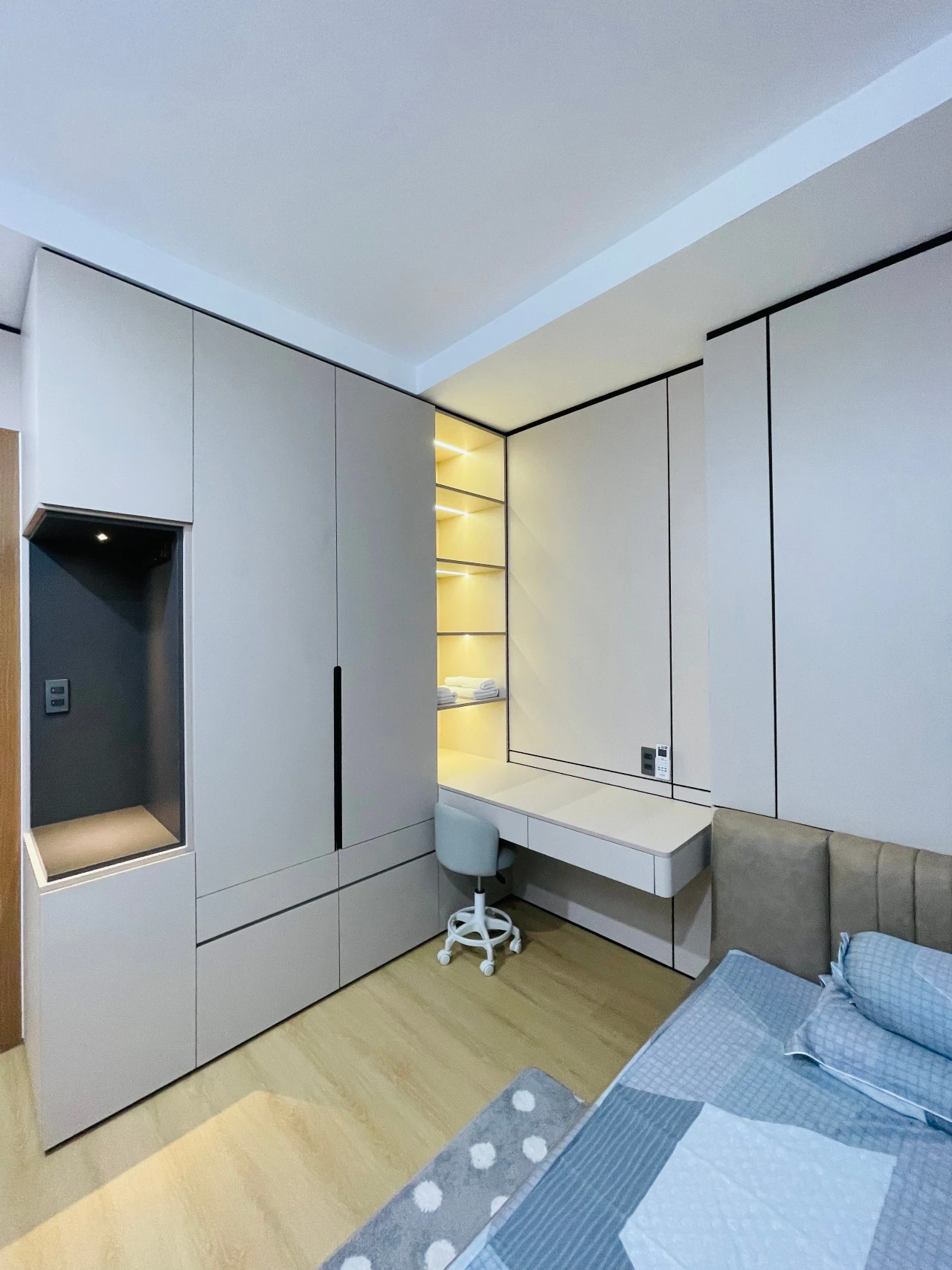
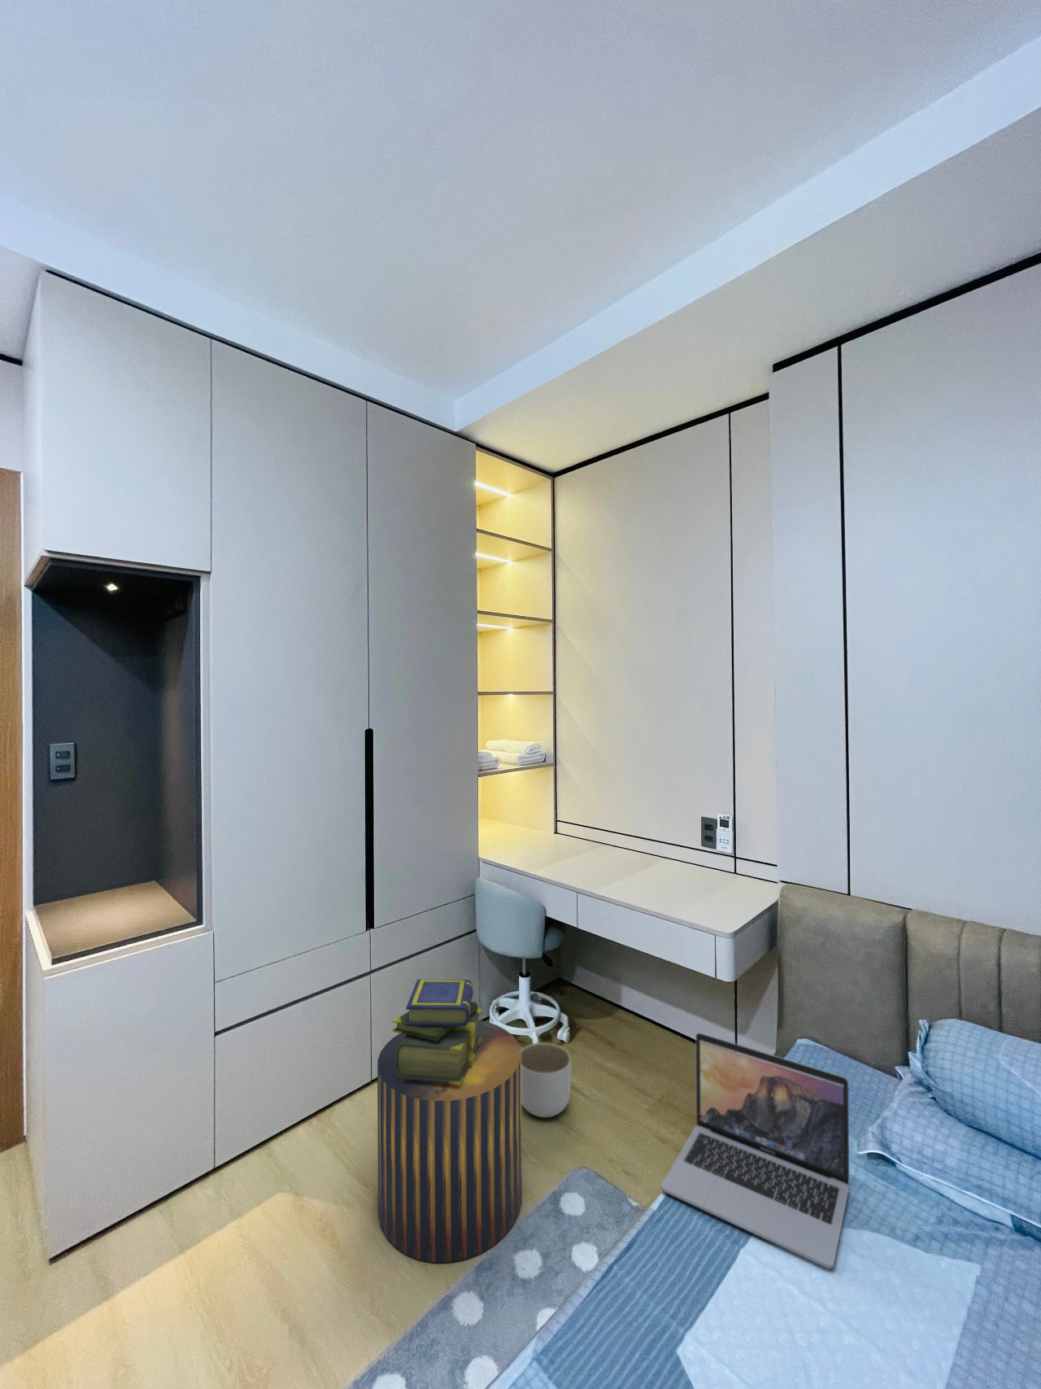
+ stool [376,1018,523,1263]
+ stack of books [391,979,482,1085]
+ laptop [660,1031,850,1270]
+ planter [520,1041,573,1118]
